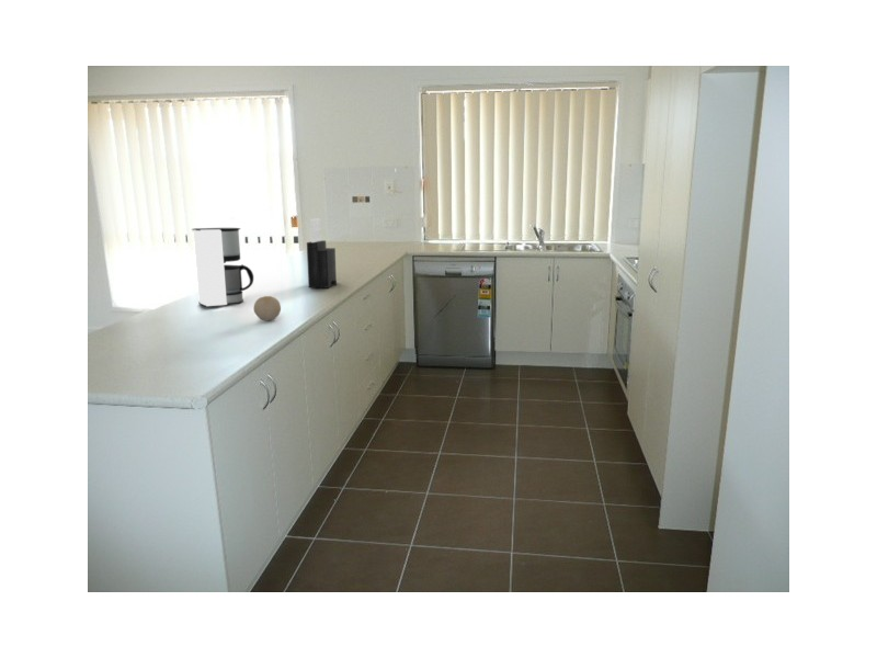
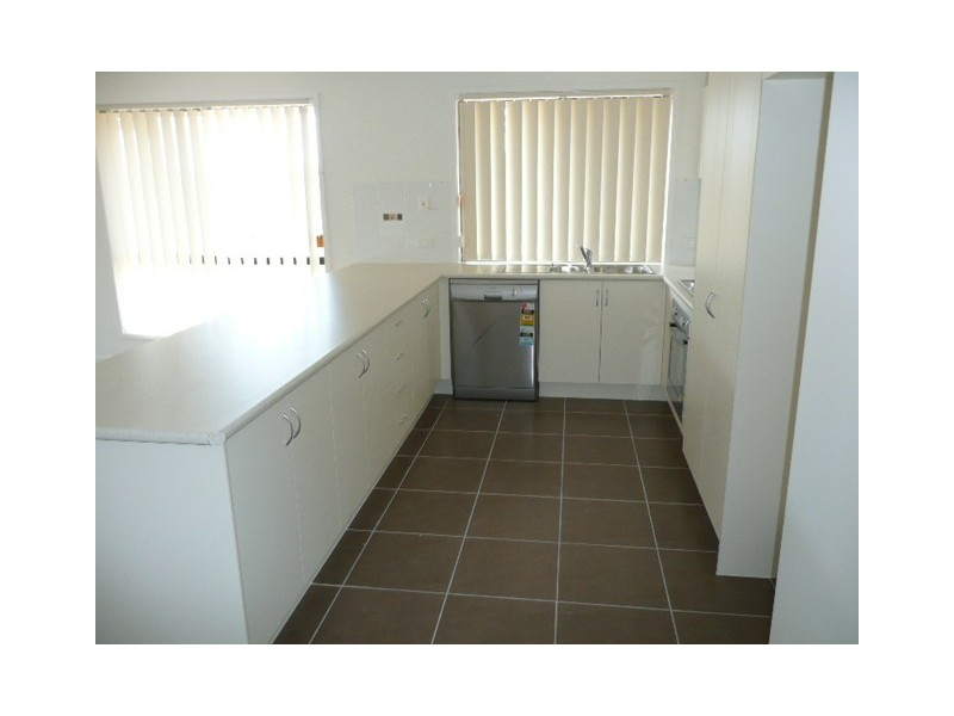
- knife block [306,217,338,288]
- coffee maker [191,227,254,308]
- fruit [252,295,282,321]
